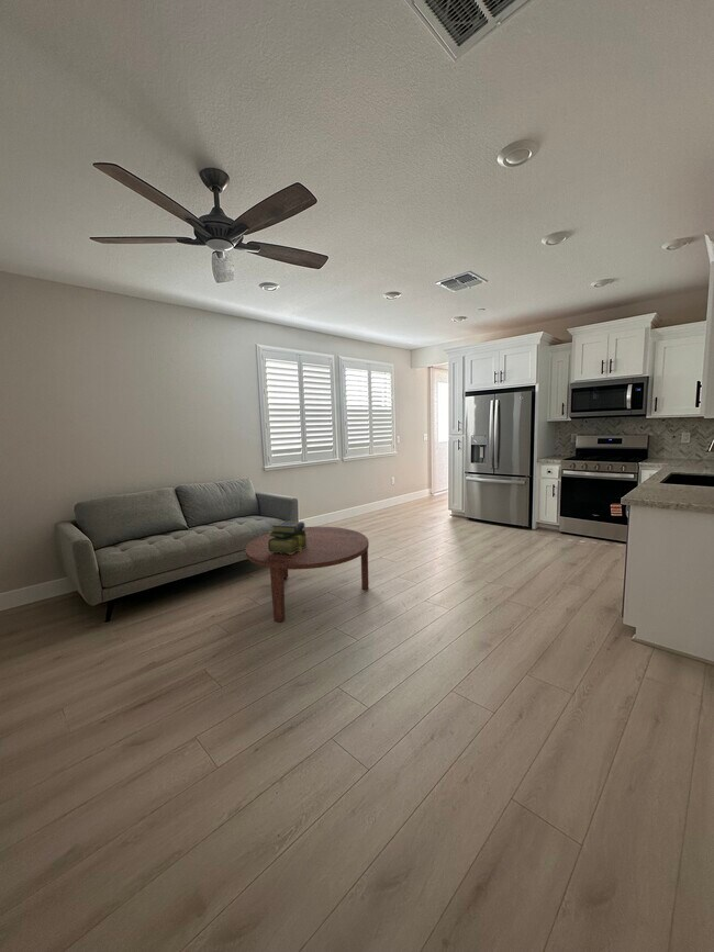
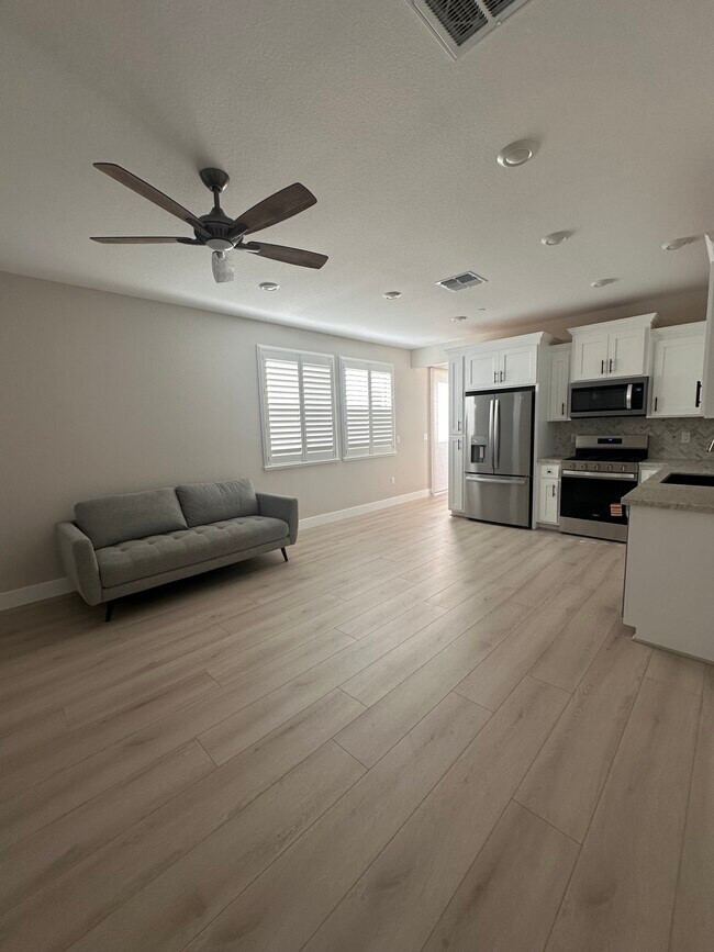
- coffee table [244,526,370,624]
- stack of books [267,520,308,555]
